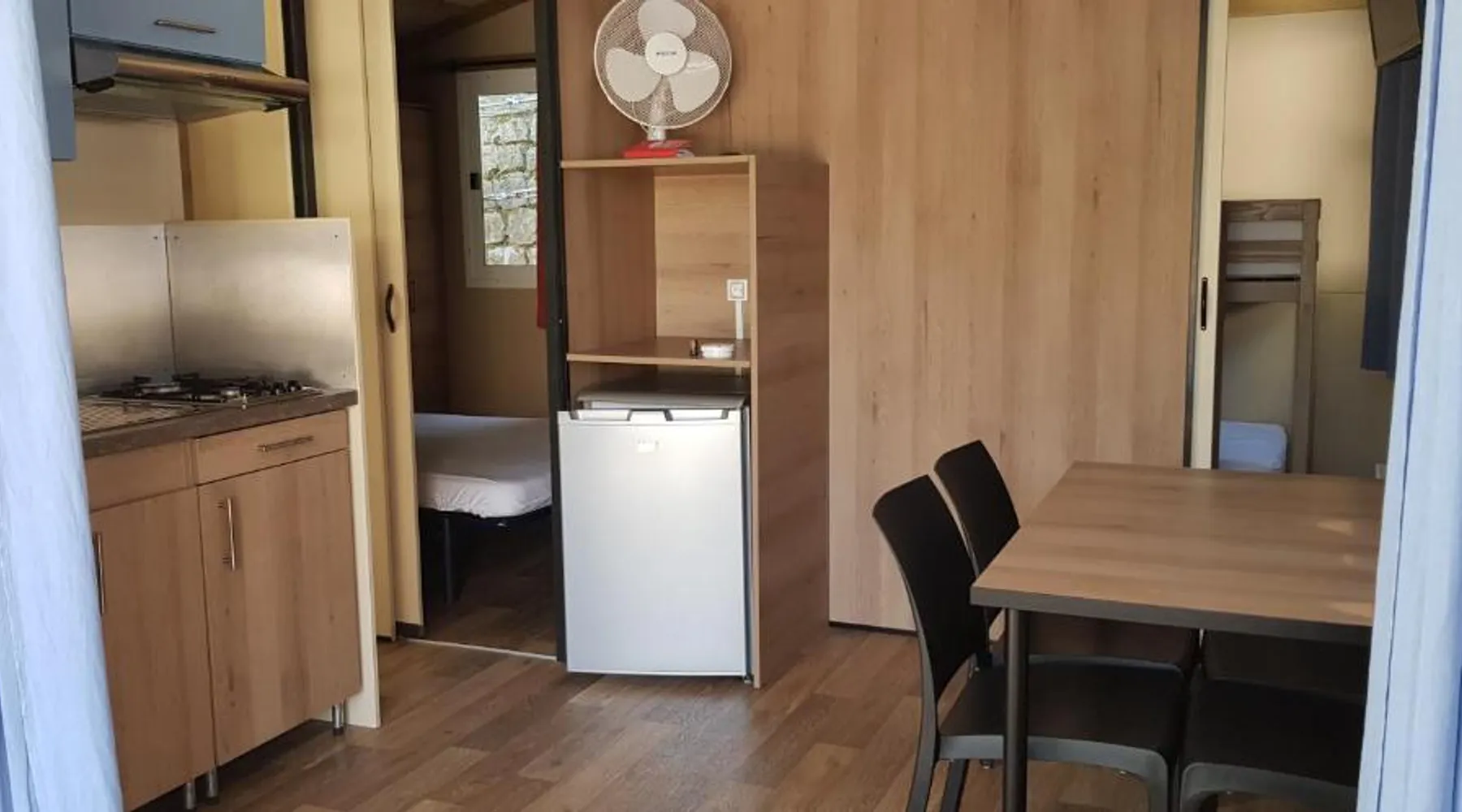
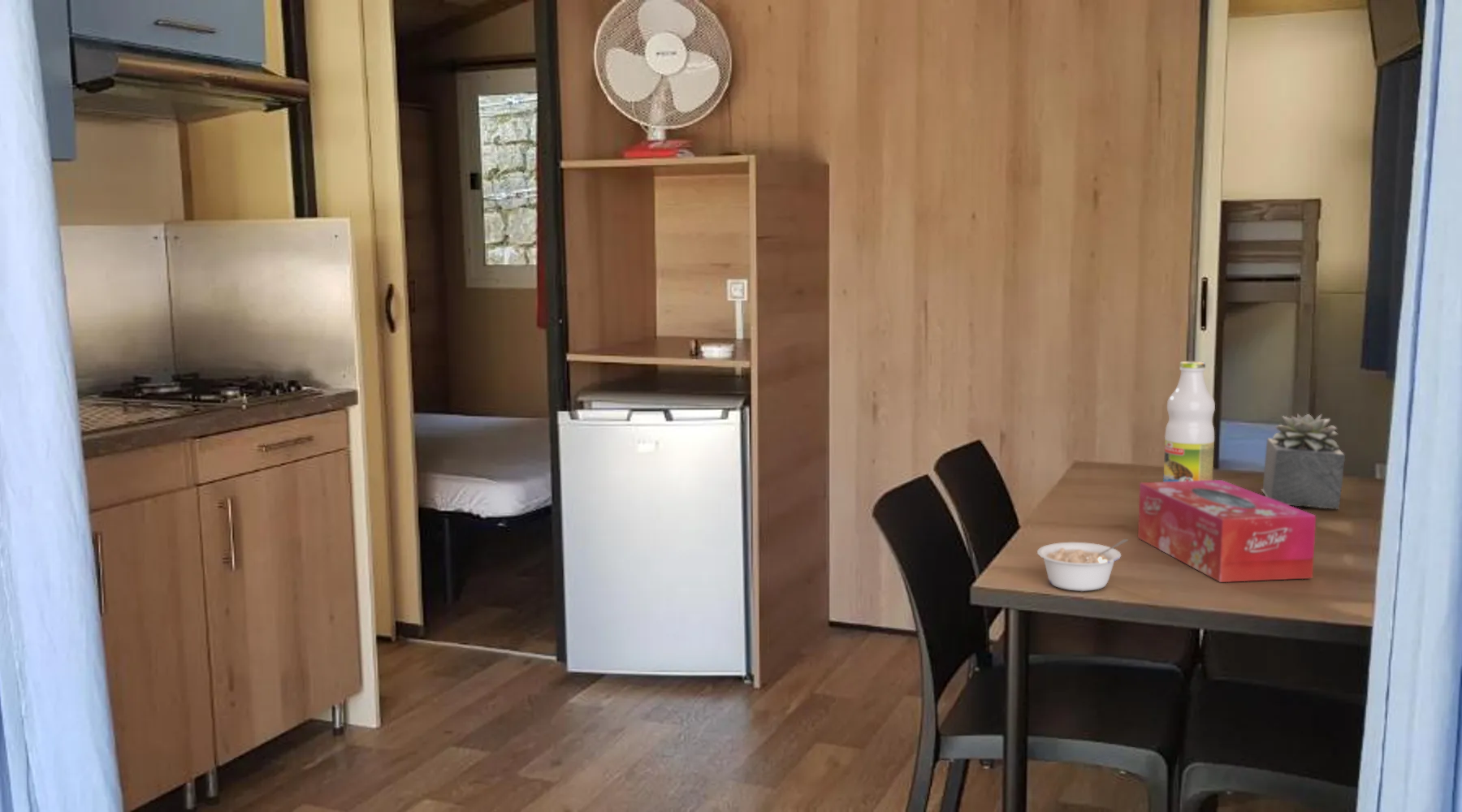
+ bottle [1162,361,1216,482]
+ tissue box [1137,479,1317,583]
+ succulent plant [1261,412,1346,510]
+ legume [1036,538,1129,592]
